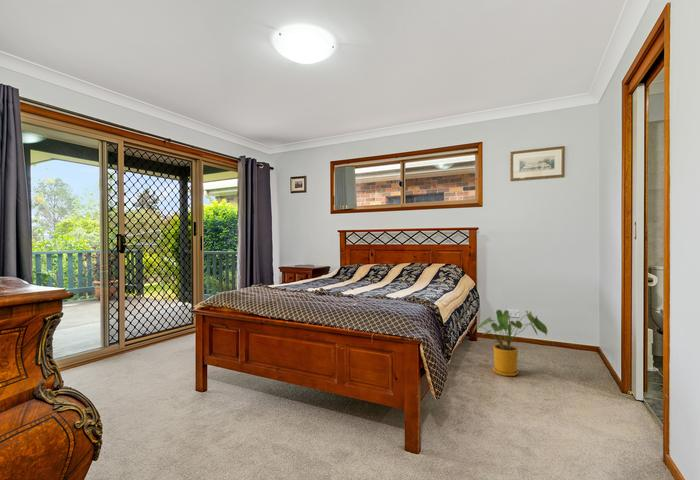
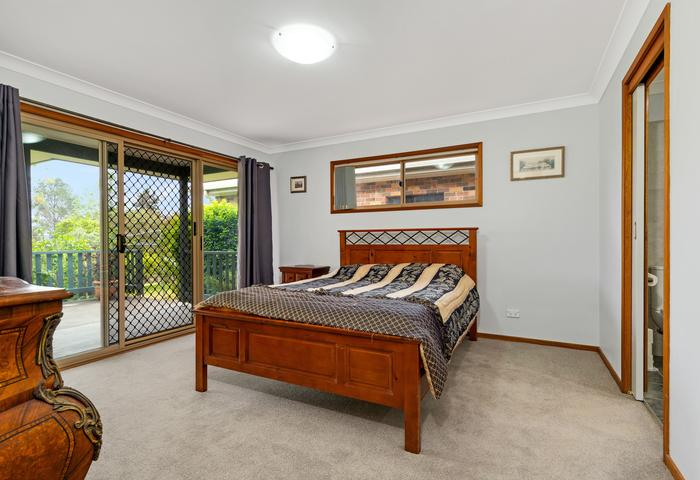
- house plant [472,309,548,377]
